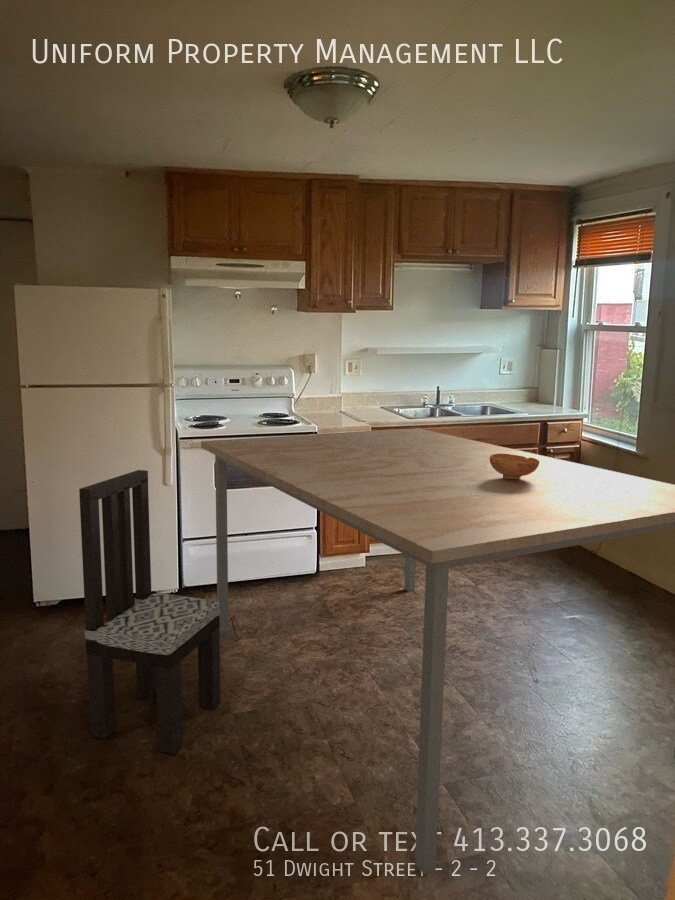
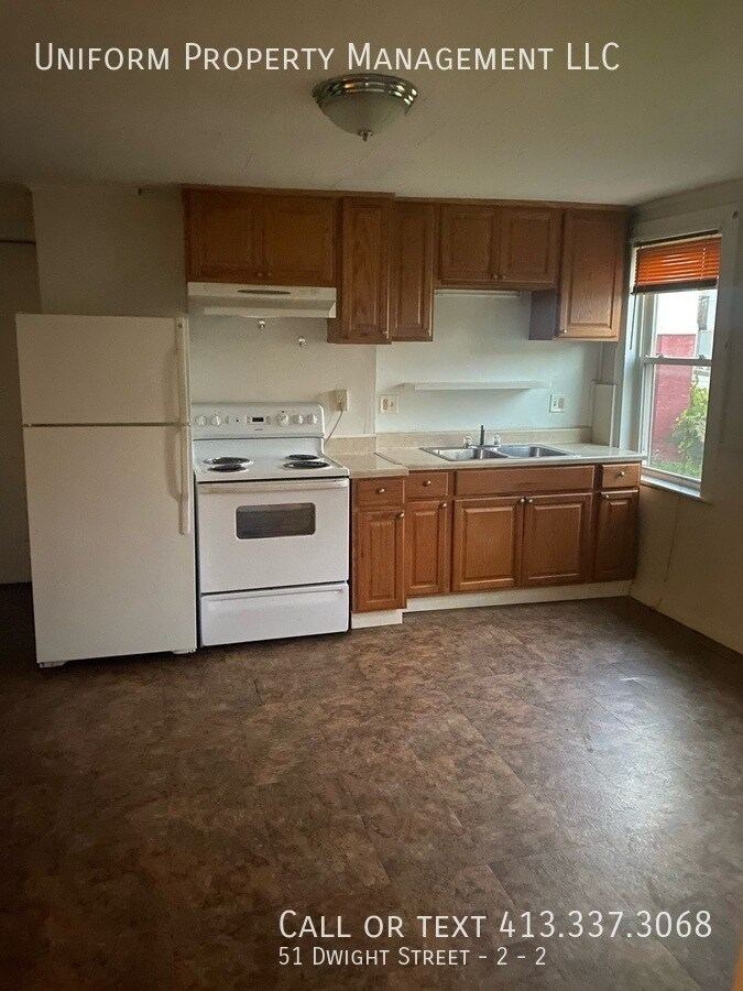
- bowl [490,454,540,479]
- dining table [200,427,675,875]
- dining chair [78,469,221,755]
